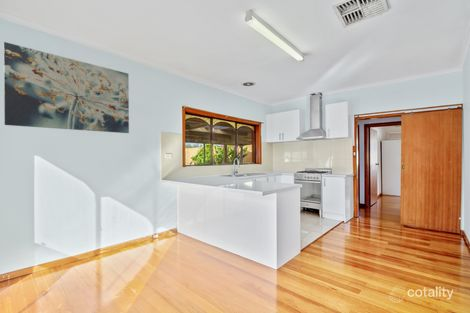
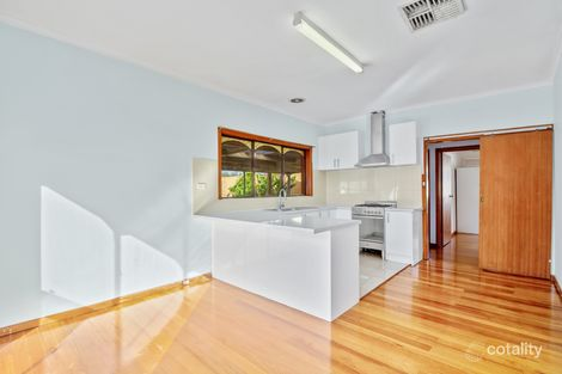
- wall art [3,41,130,134]
